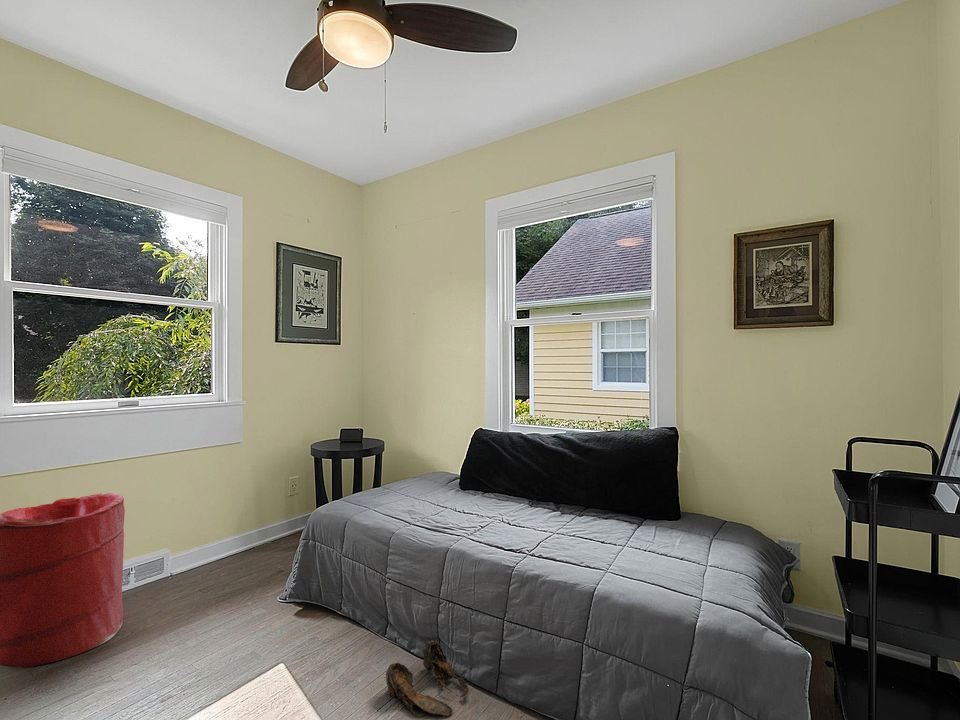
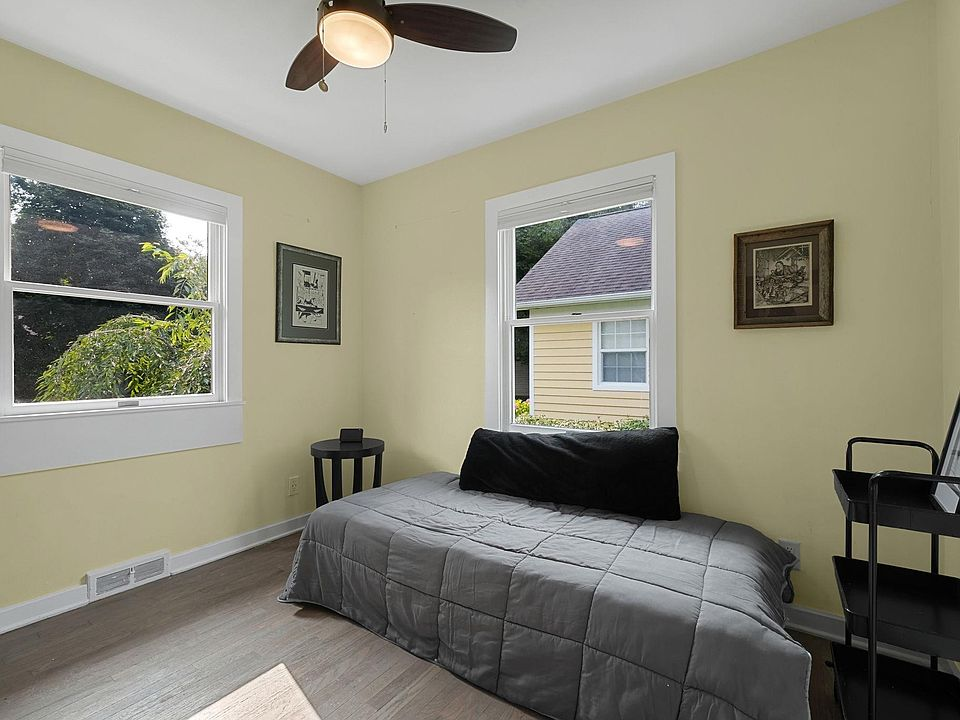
- shoes [385,640,470,717]
- laundry hamper [0,492,126,668]
